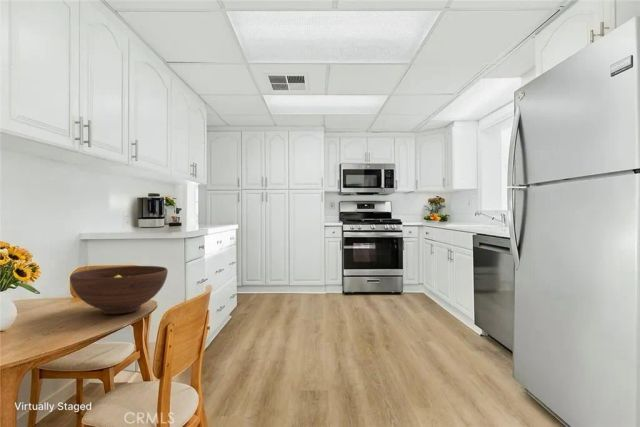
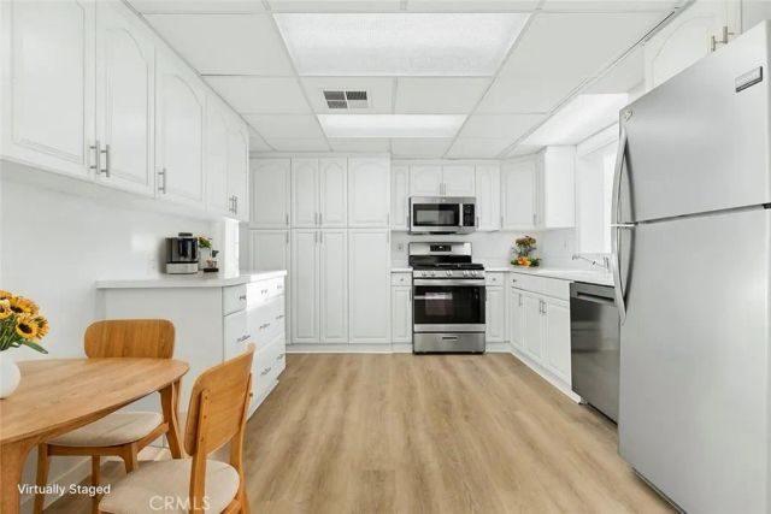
- fruit bowl [69,265,169,315]
